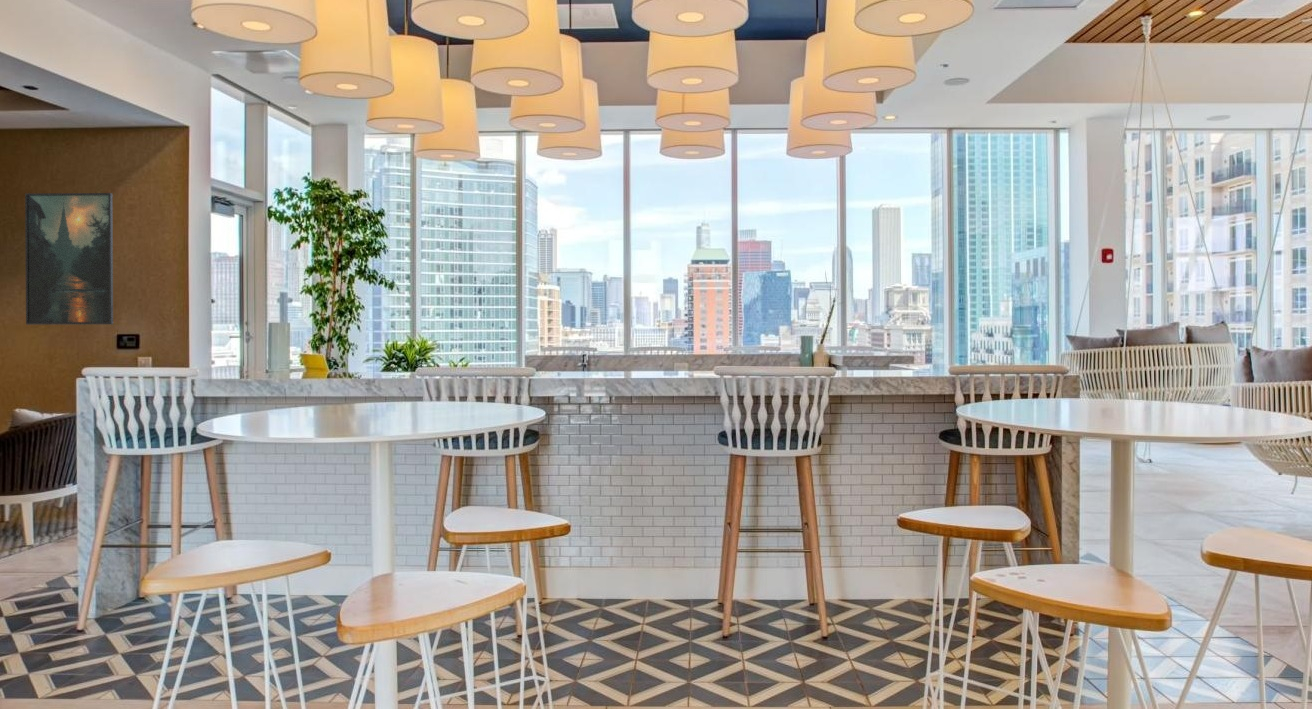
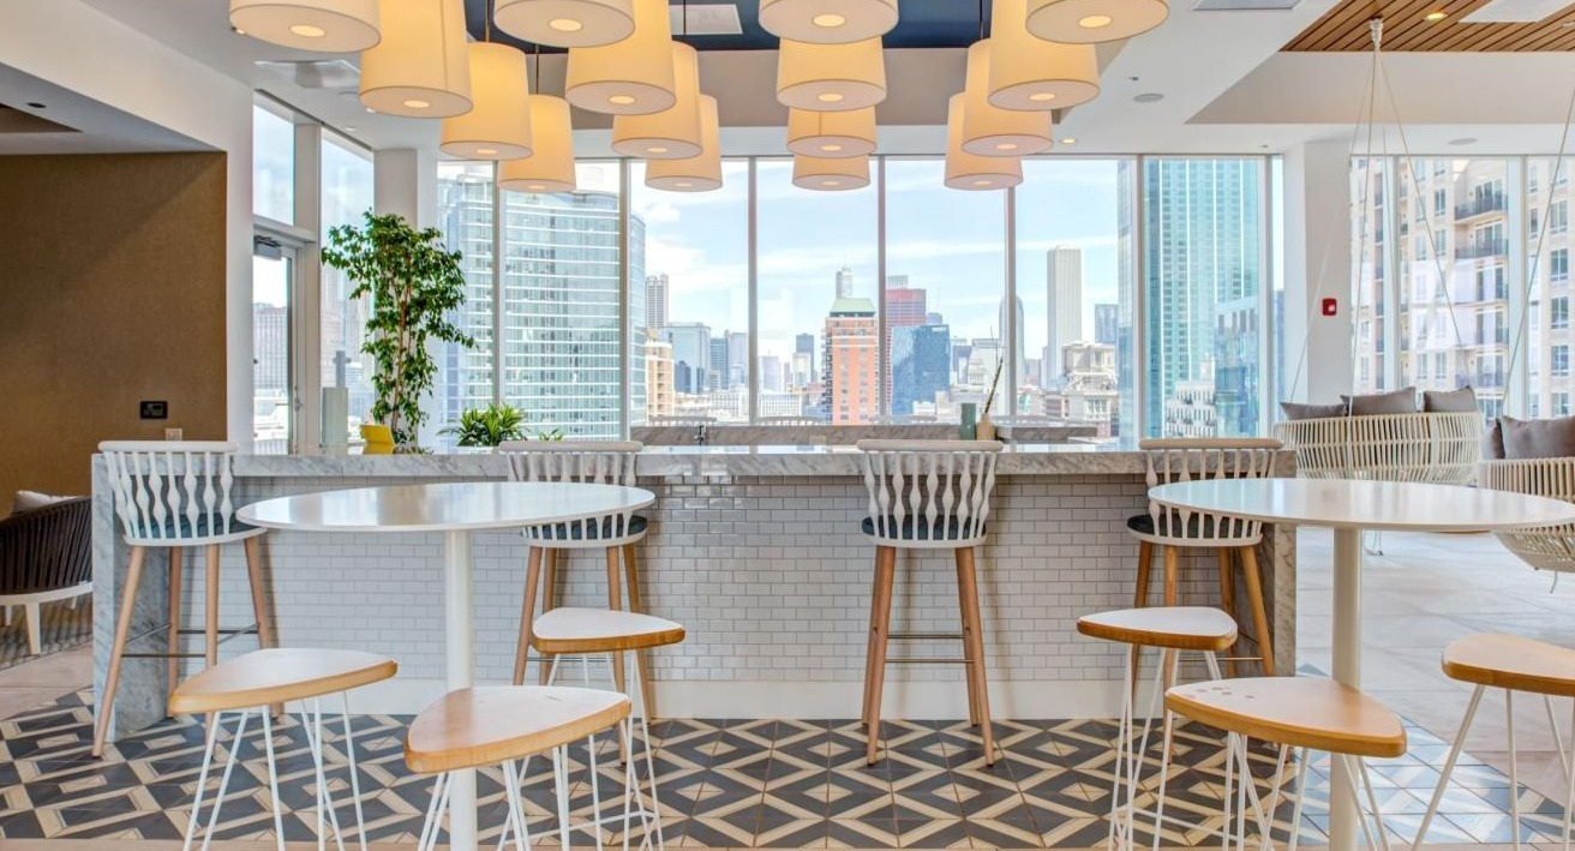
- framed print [24,192,114,326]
